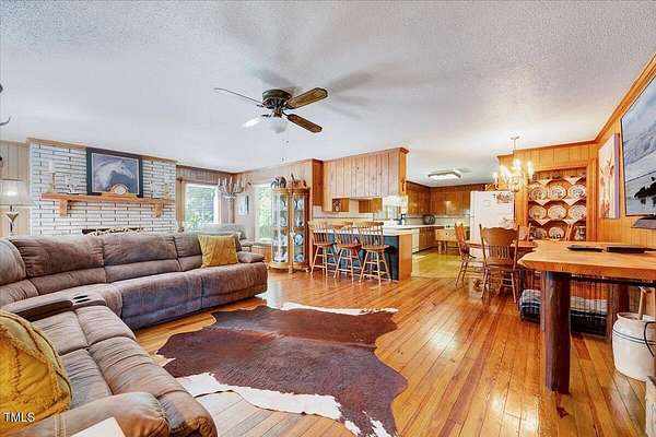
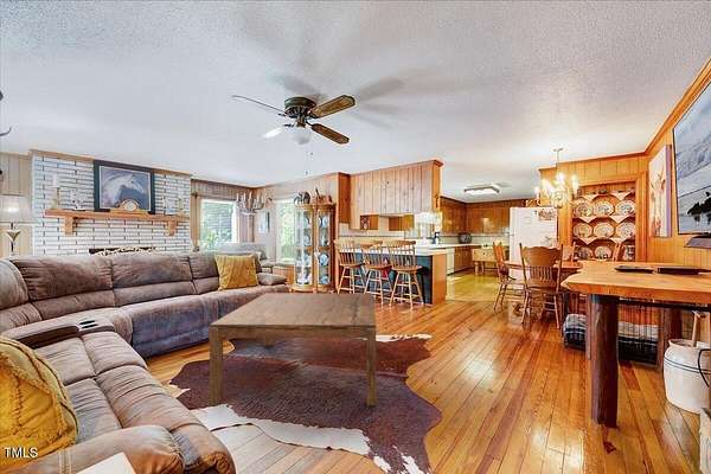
+ coffee table [209,292,378,406]
